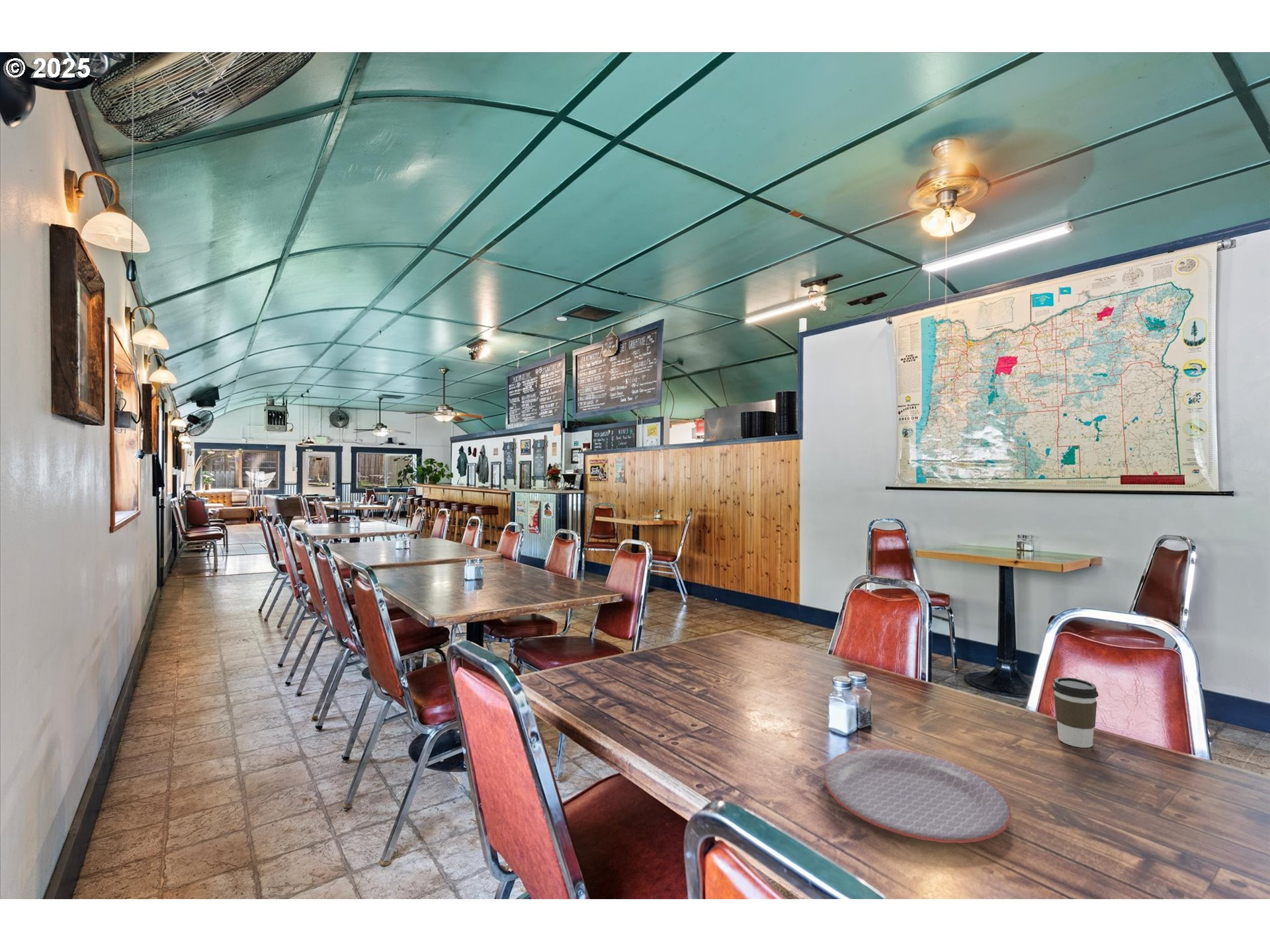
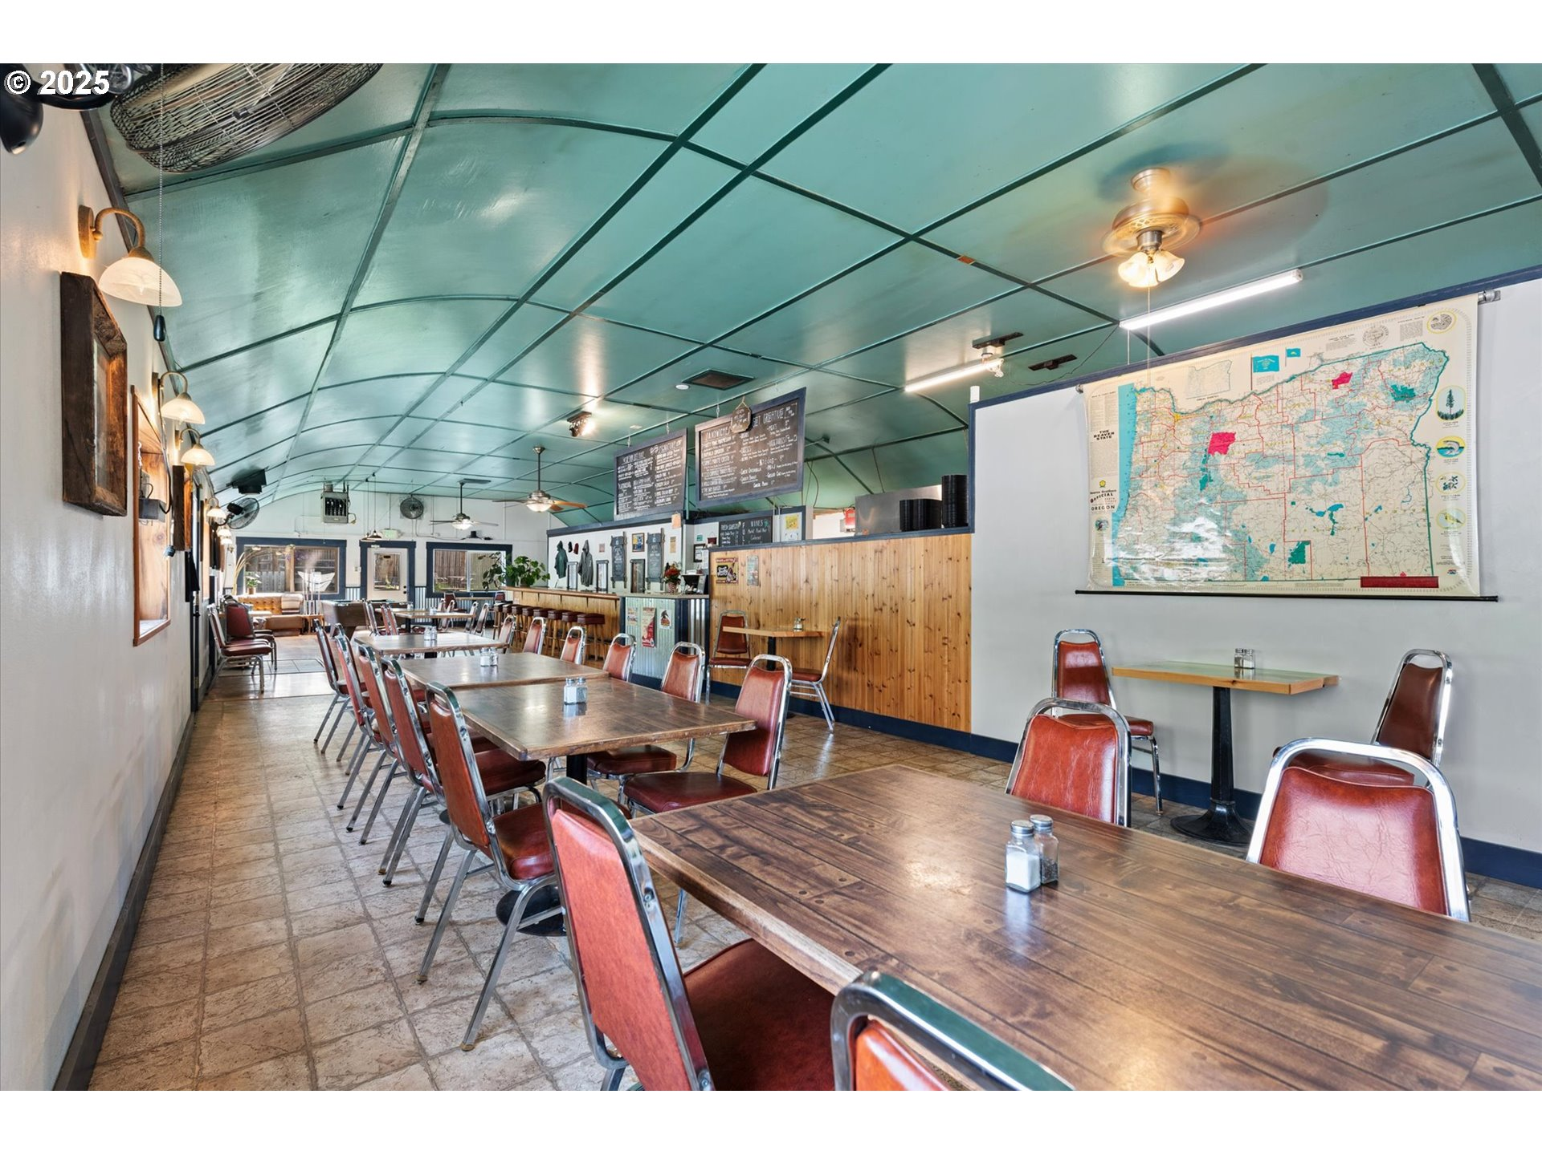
- plate [823,747,1012,844]
- coffee cup [1052,677,1099,748]
